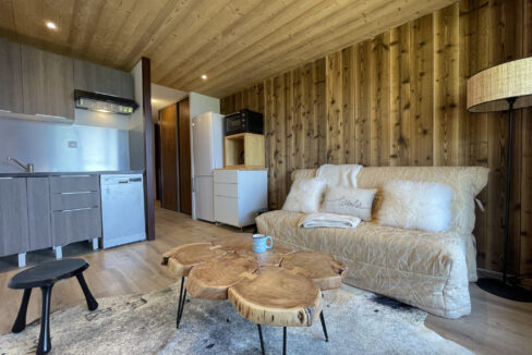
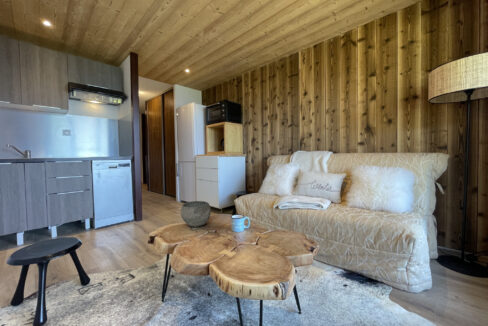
+ bowl [180,200,212,228]
